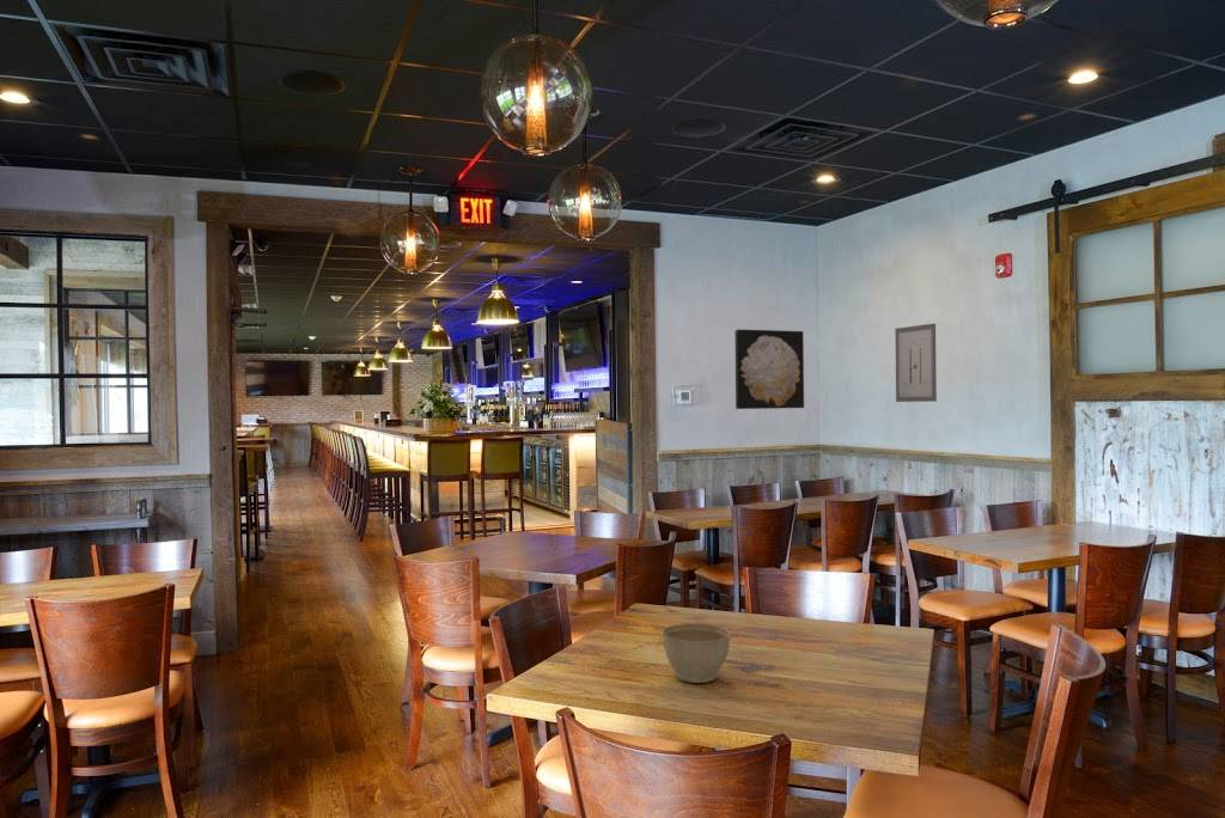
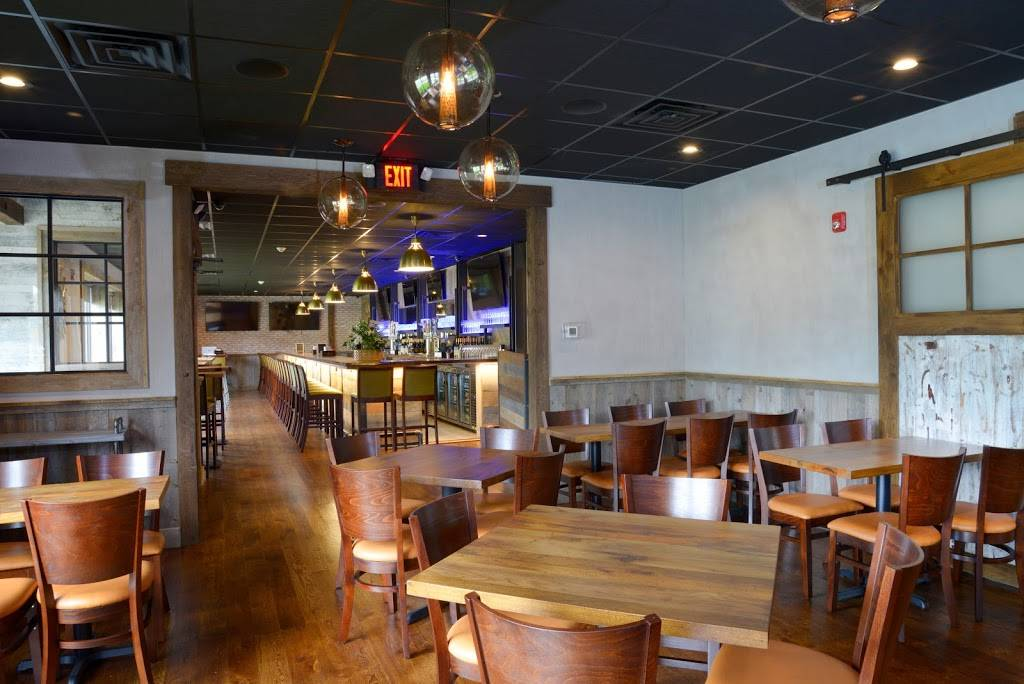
- wall art [894,322,938,403]
- planter bowl [662,622,732,684]
- wall art [733,328,805,410]
